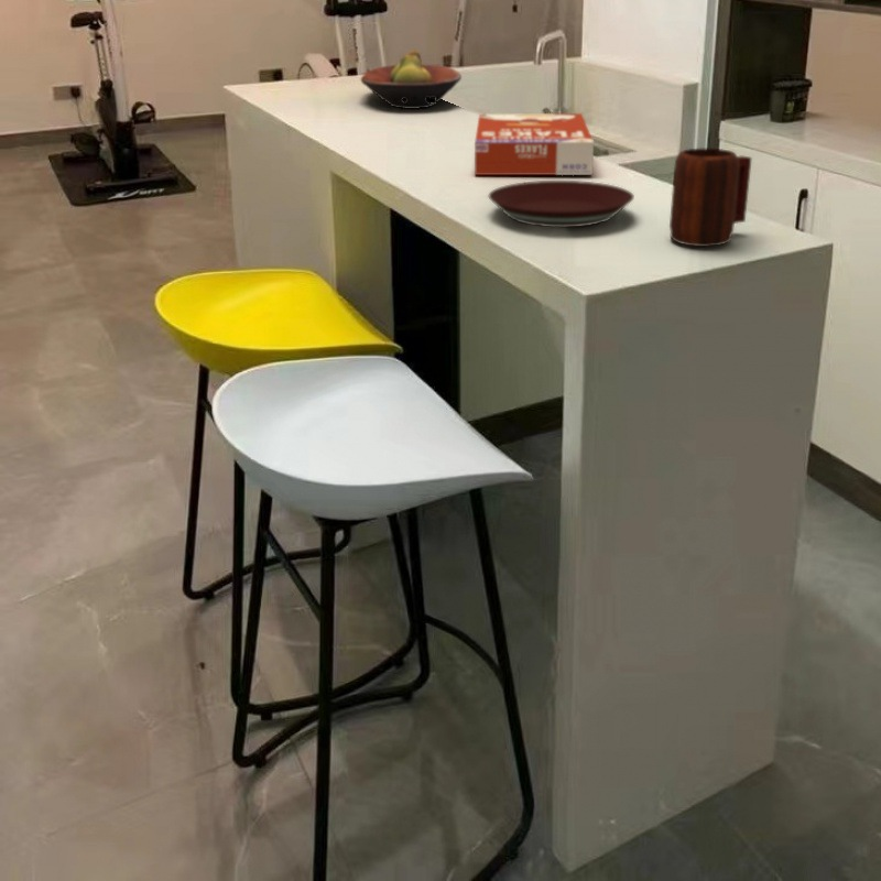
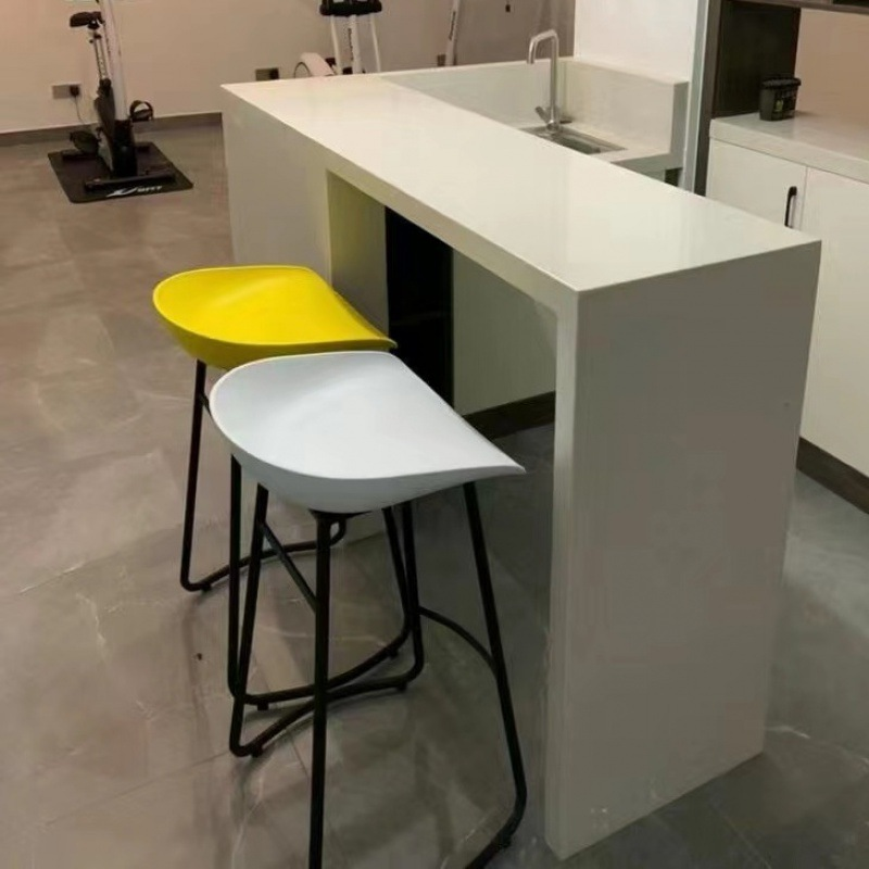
- cereal box [474,112,595,176]
- mug [668,148,753,248]
- fruit bowl [360,50,463,110]
- plate [488,180,635,228]
